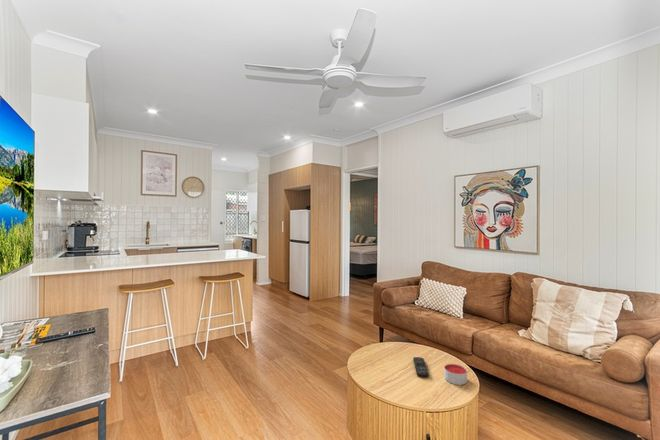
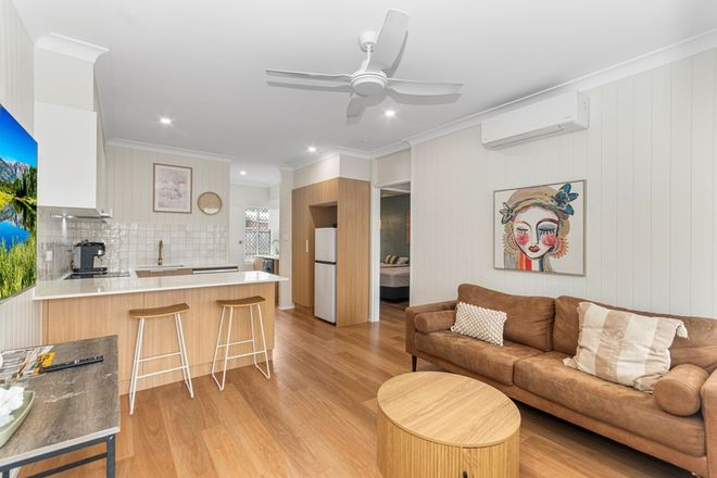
- candle [443,363,468,386]
- remote control [412,356,430,378]
